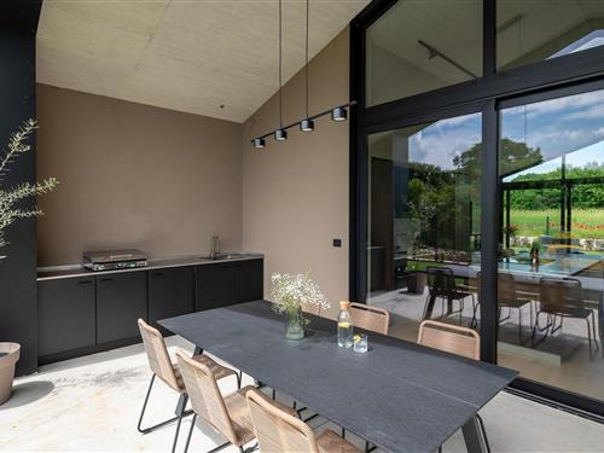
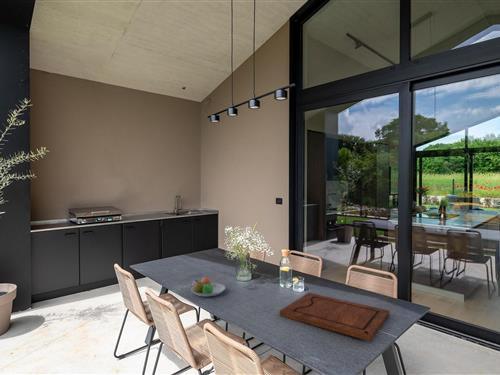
+ fruit bowl [190,276,226,297]
+ cutting board [279,292,391,342]
